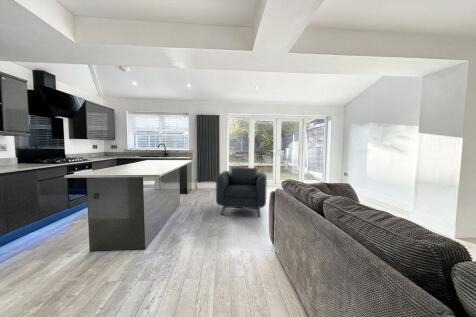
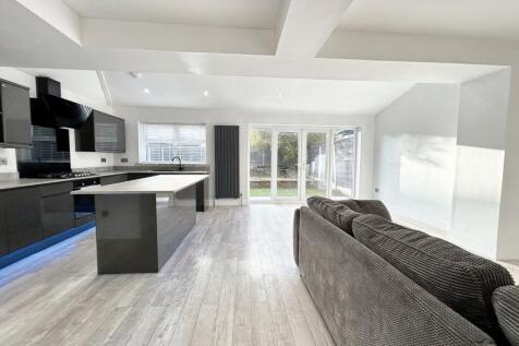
- armchair [215,166,268,218]
